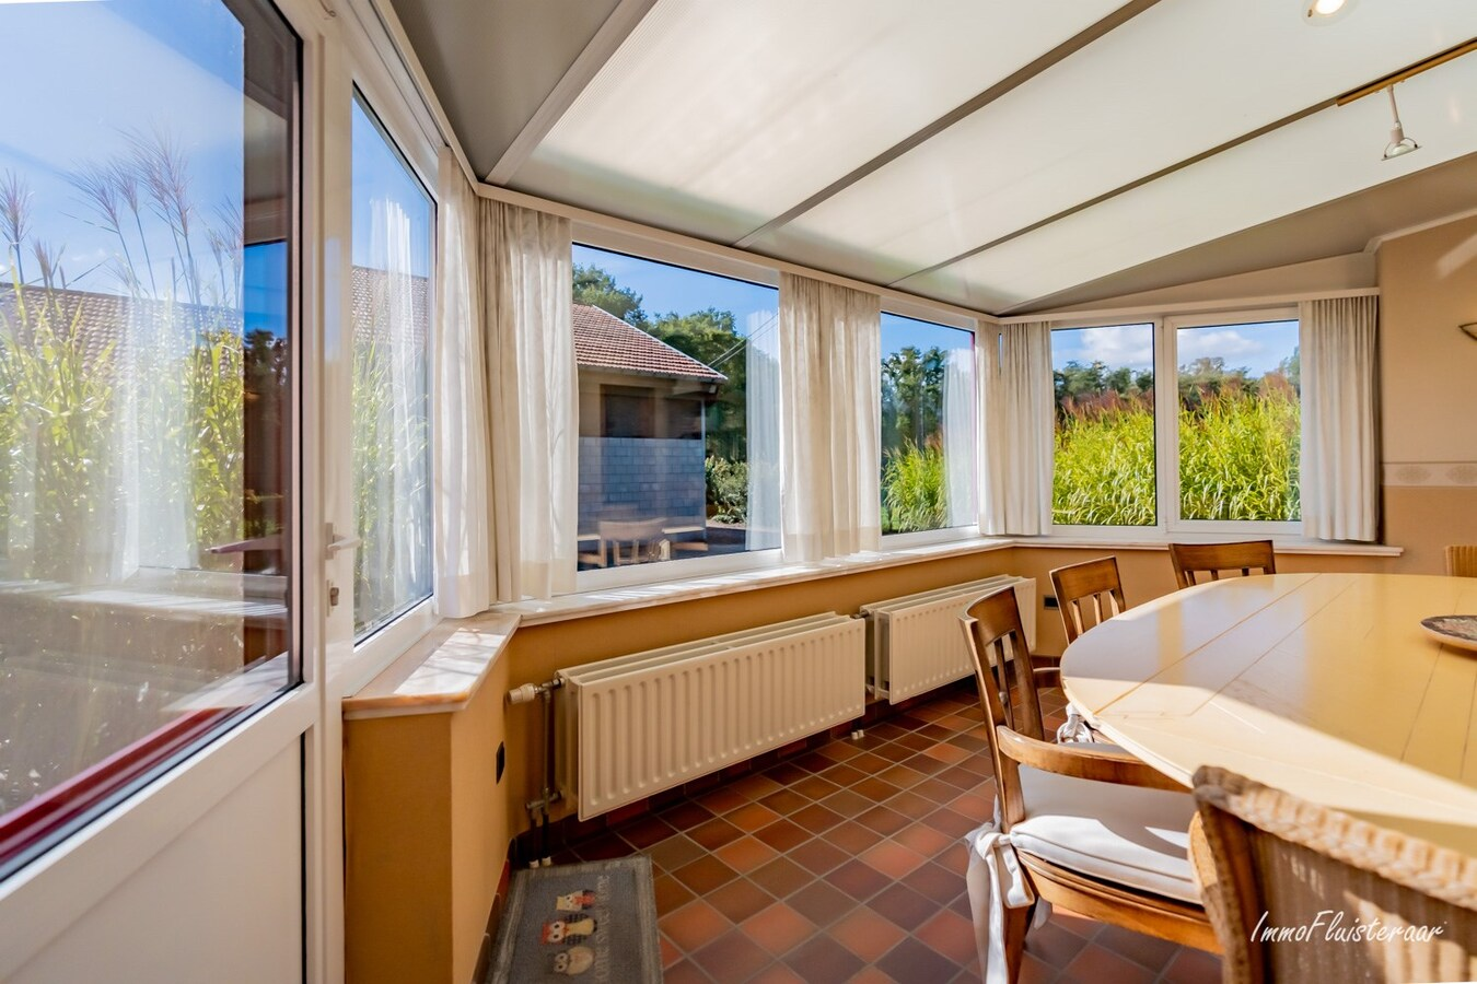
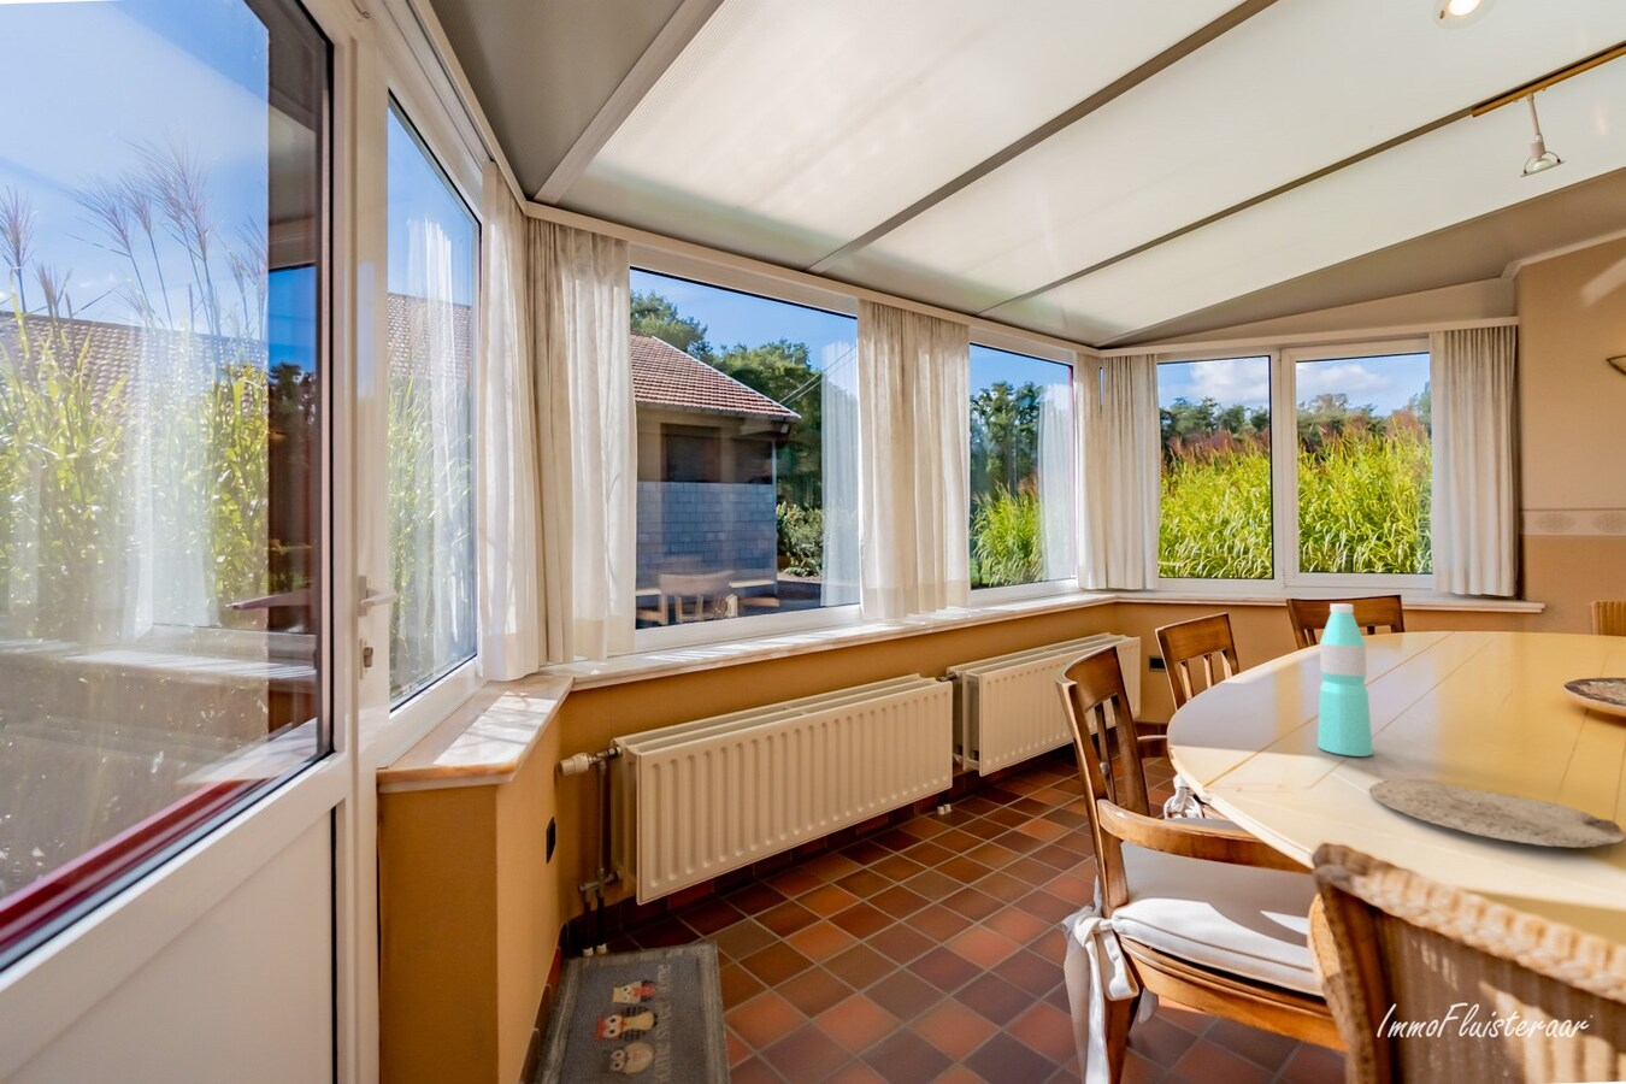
+ water bottle [1316,602,1374,757]
+ plate [1368,778,1626,849]
